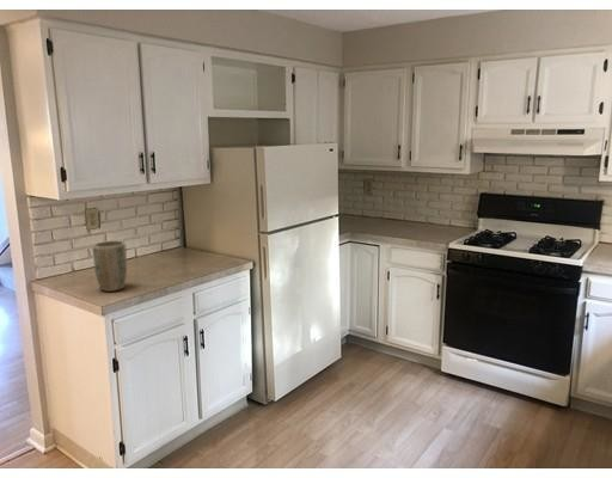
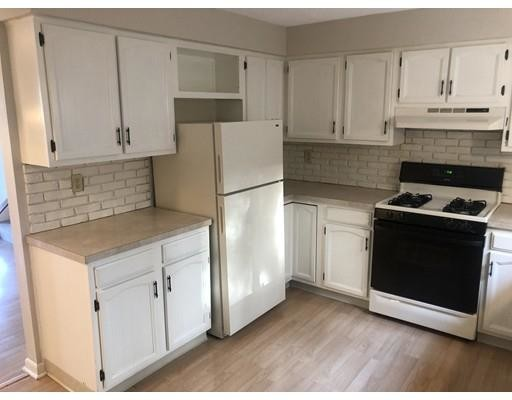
- plant pot [92,240,128,293]
